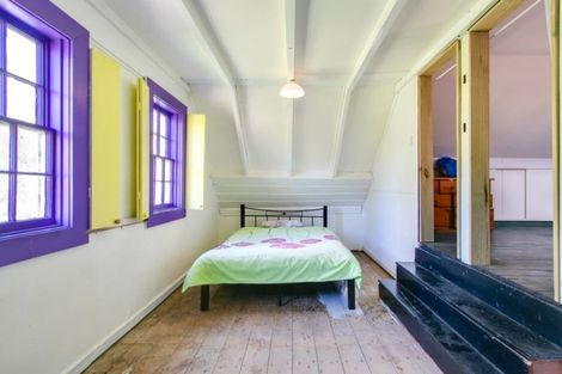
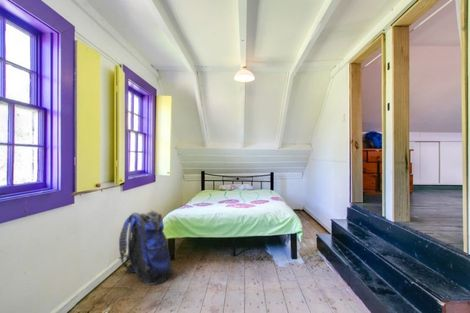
+ backpack [118,210,174,286]
